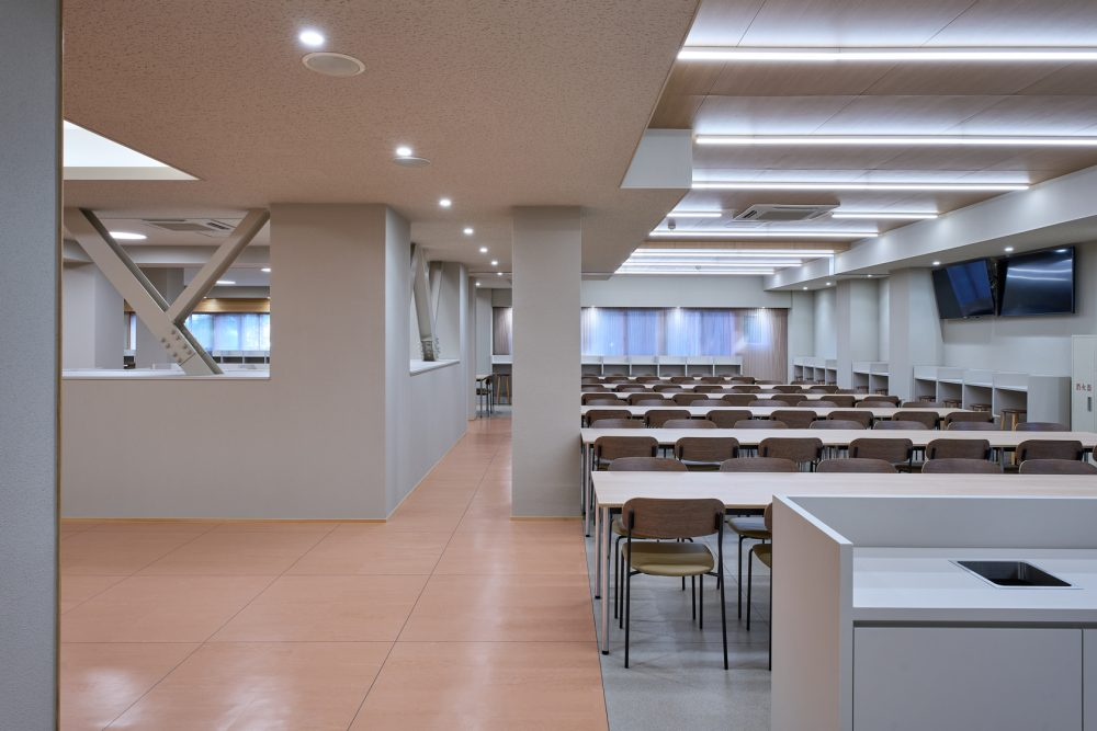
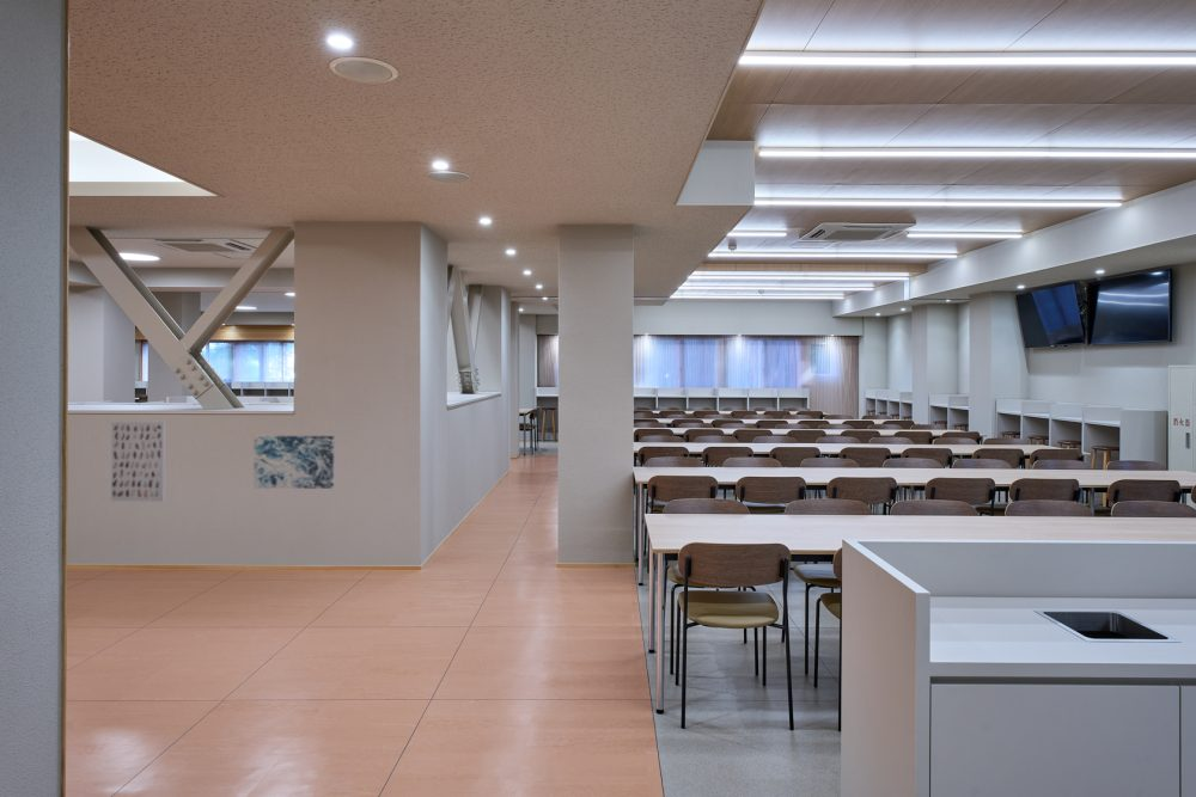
+ wall art [252,435,335,490]
+ wall art [110,421,166,502]
